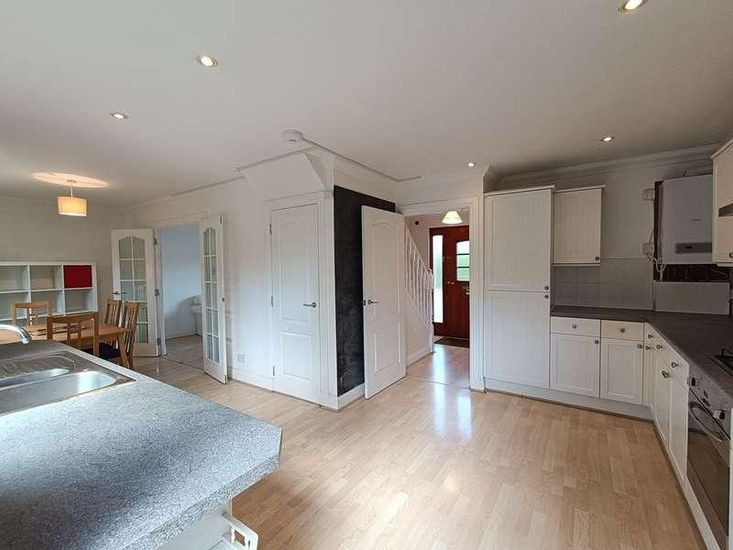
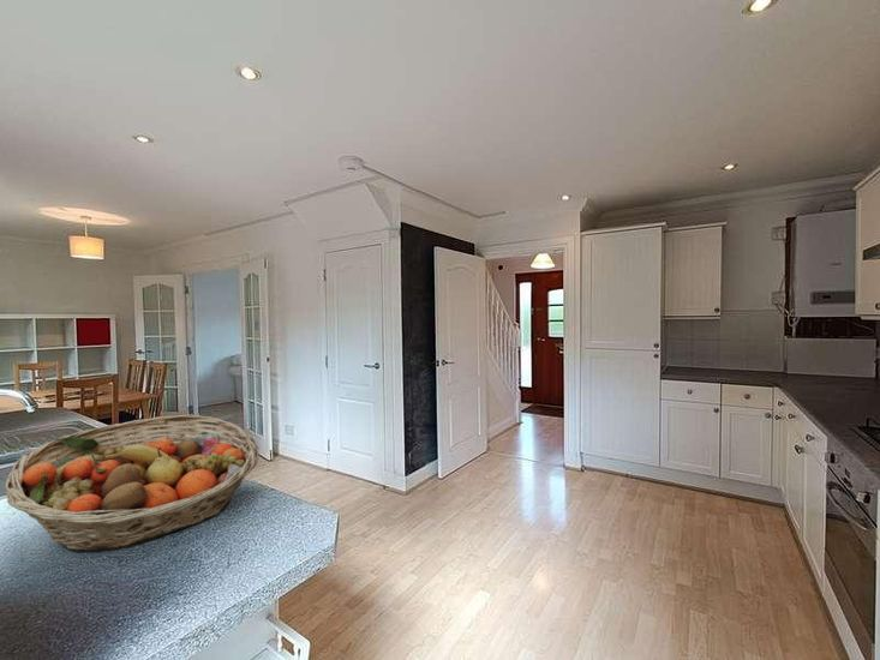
+ fruit basket [4,414,259,553]
